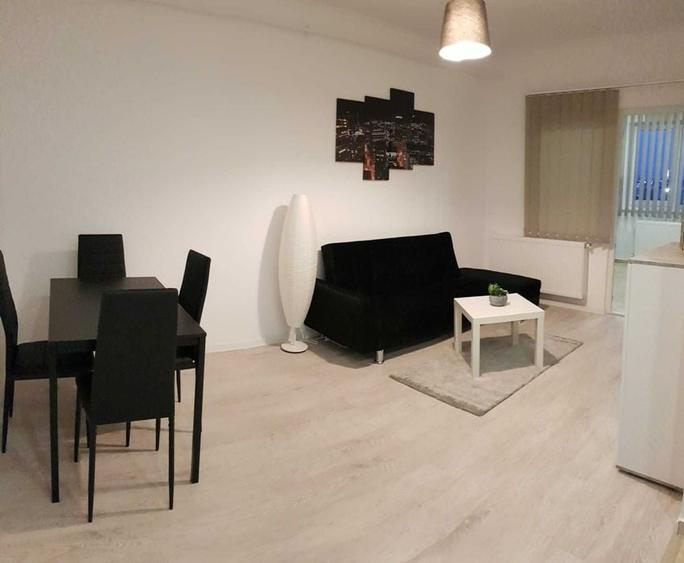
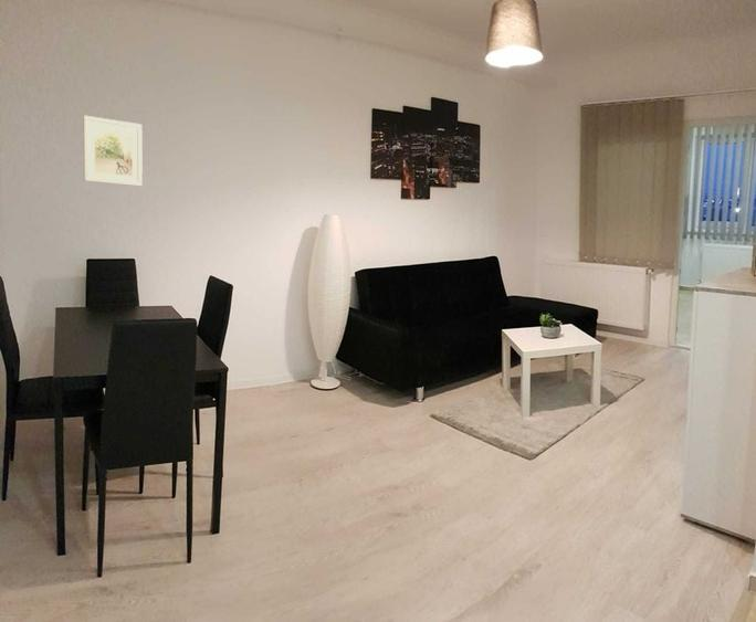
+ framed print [82,115,144,188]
